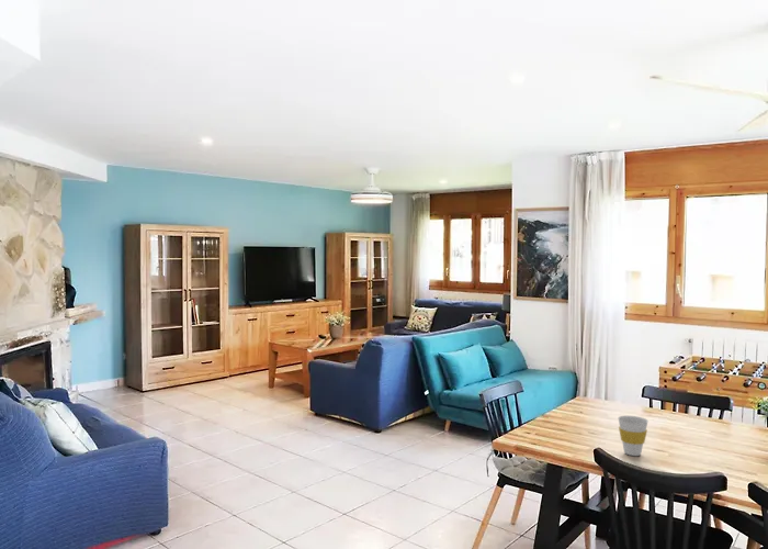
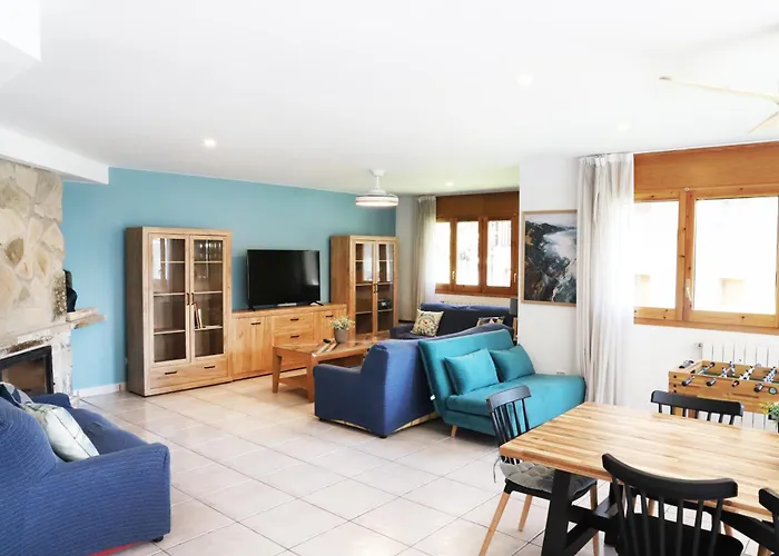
- cup [617,415,650,457]
